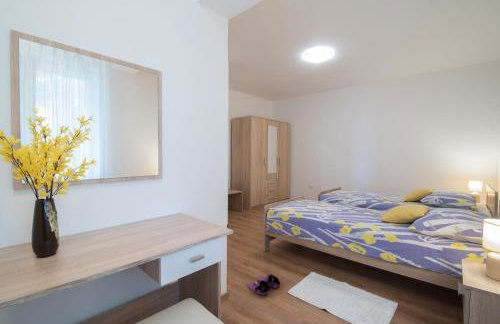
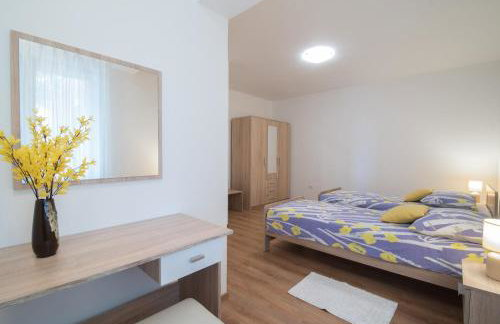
- slippers [247,273,281,296]
